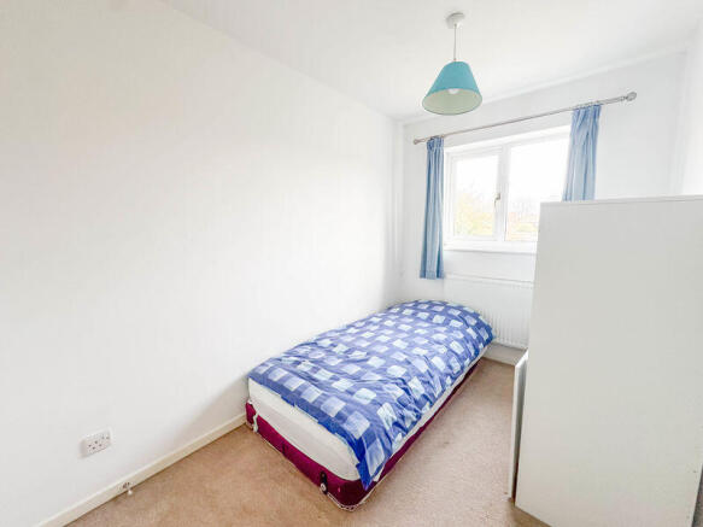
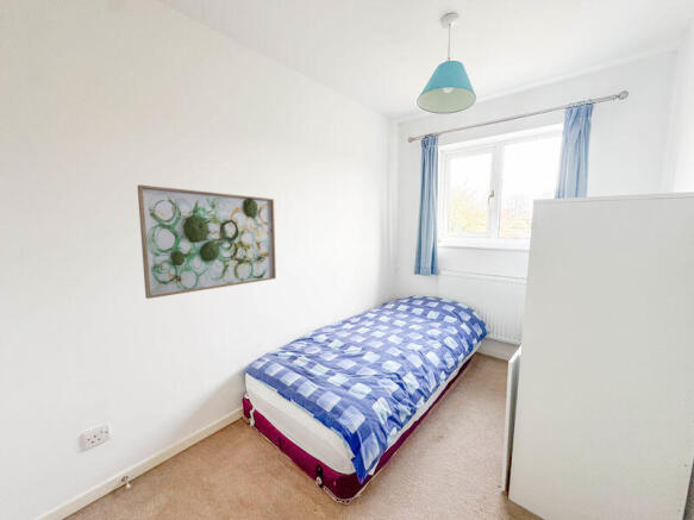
+ wall art [136,183,277,300]
